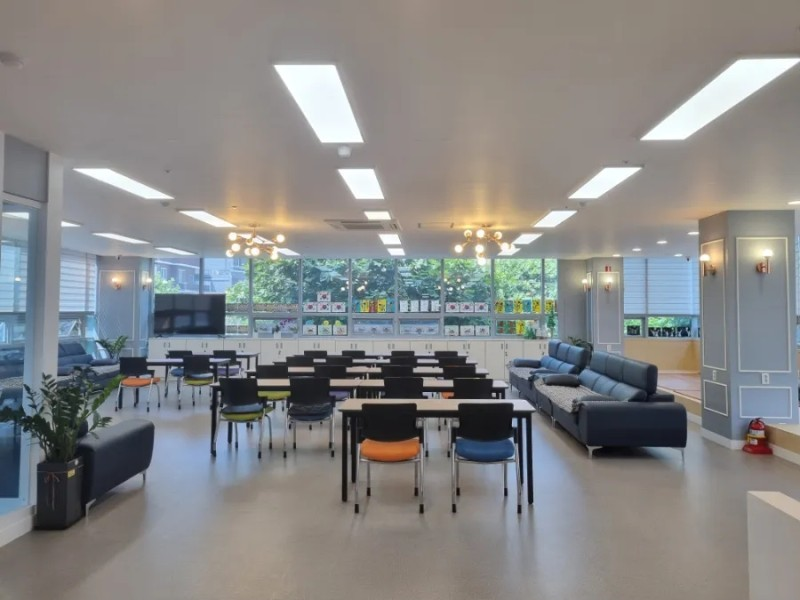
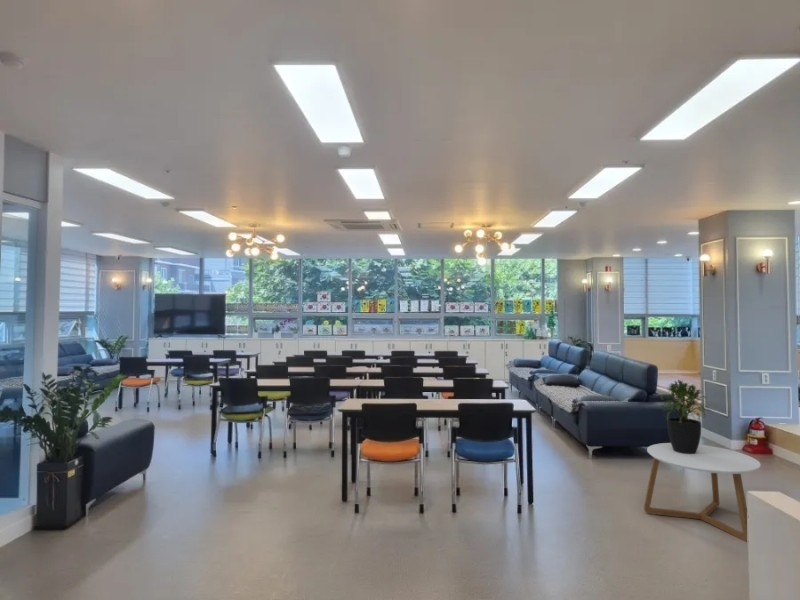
+ coffee table [643,442,762,543]
+ potted plant [659,378,714,454]
